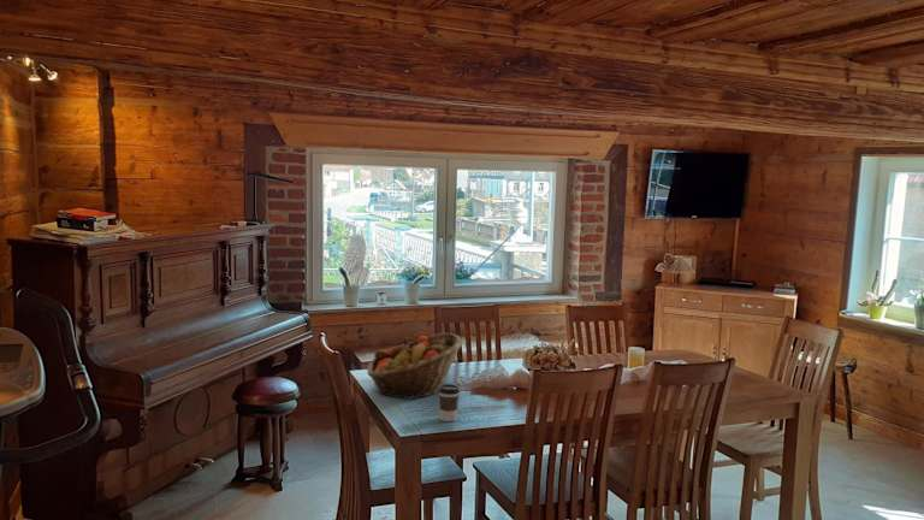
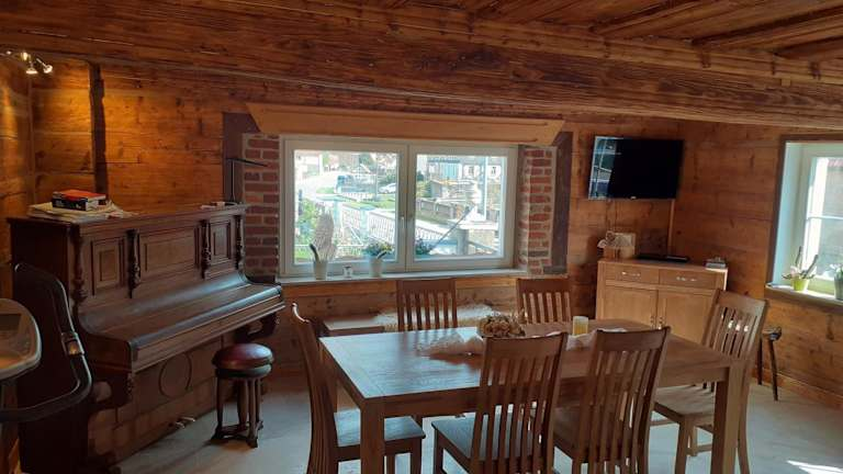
- coffee cup [438,383,461,422]
- fruit basket [366,331,464,400]
